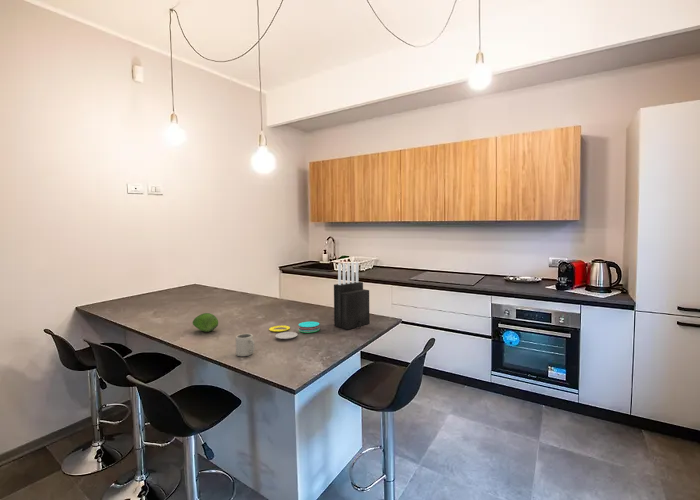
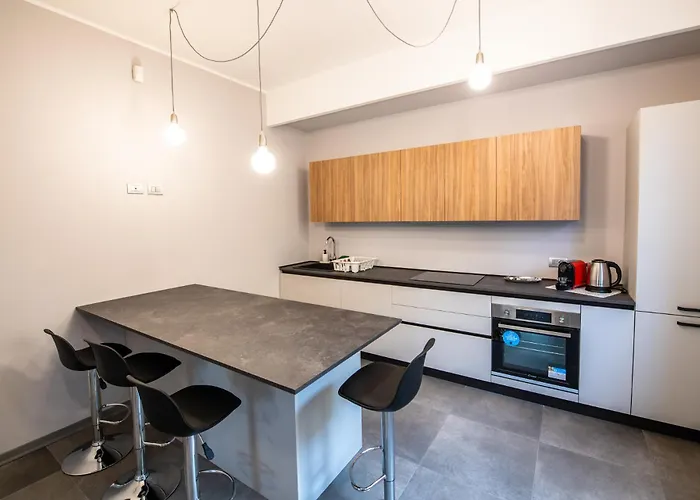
- cup [235,333,256,357]
- fruit [192,312,219,333]
- knife block [333,261,370,330]
- plate [268,321,321,340]
